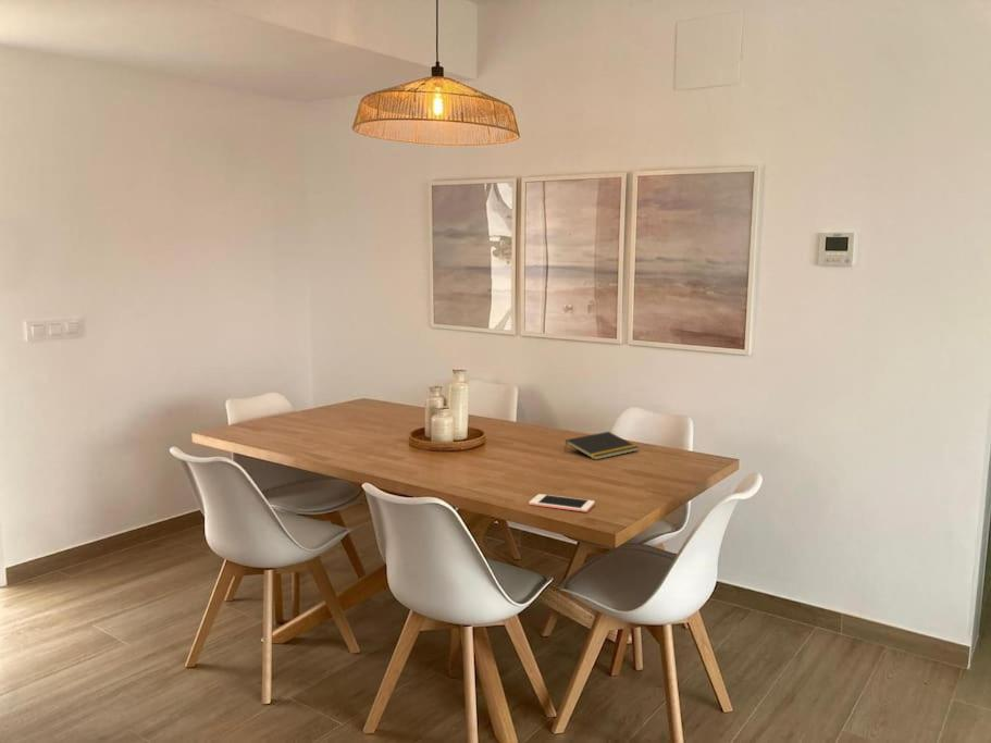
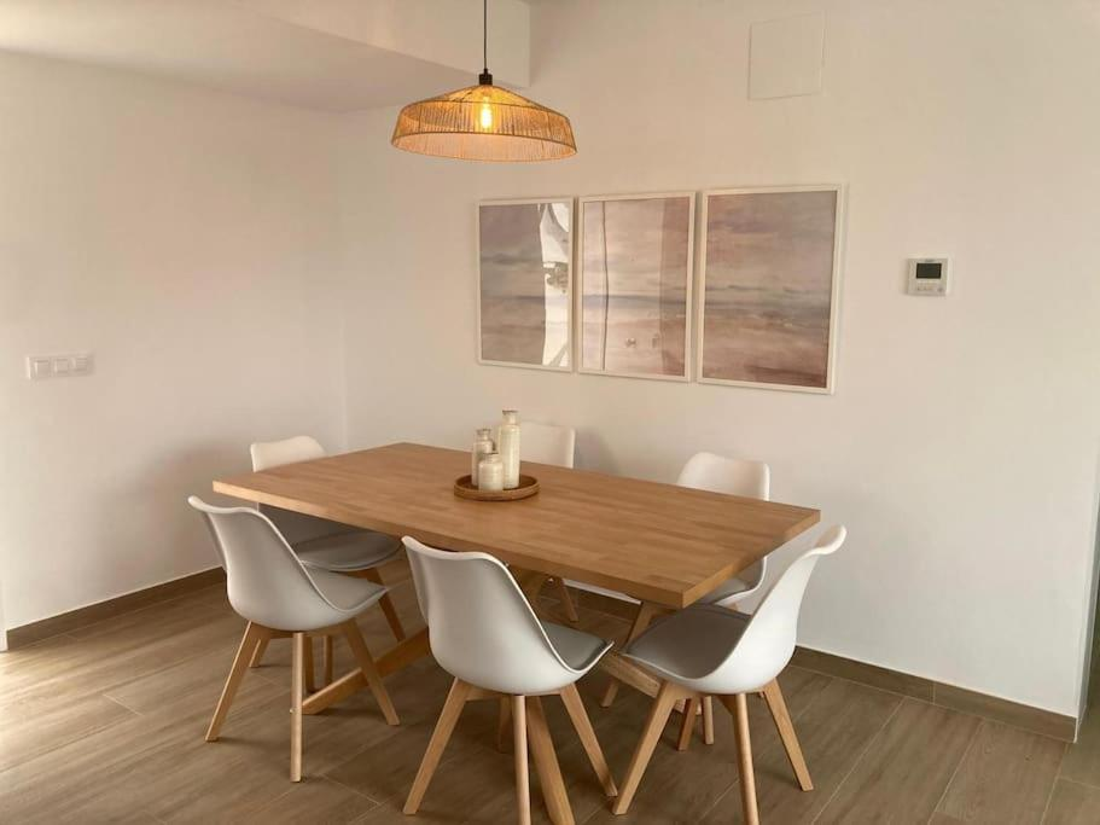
- cell phone [528,493,596,513]
- notepad [563,431,640,461]
